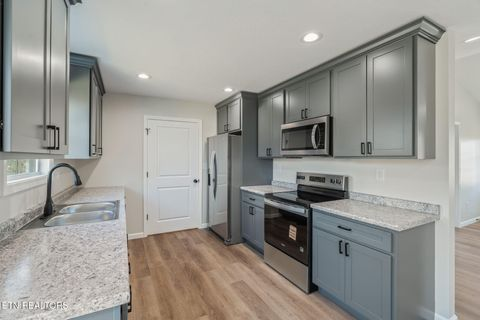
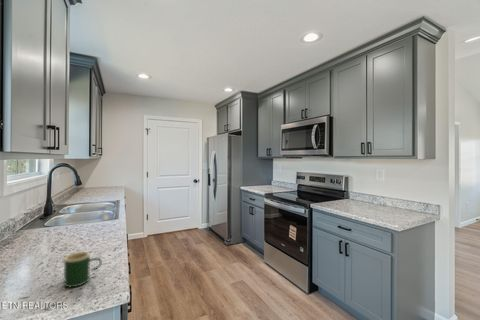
+ mug [63,251,103,288]
